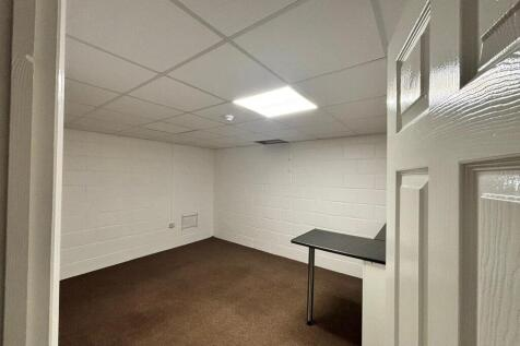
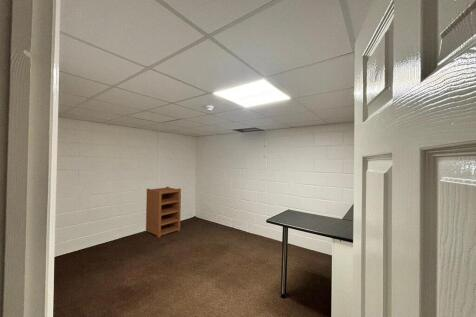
+ cupboard [145,186,182,238]
